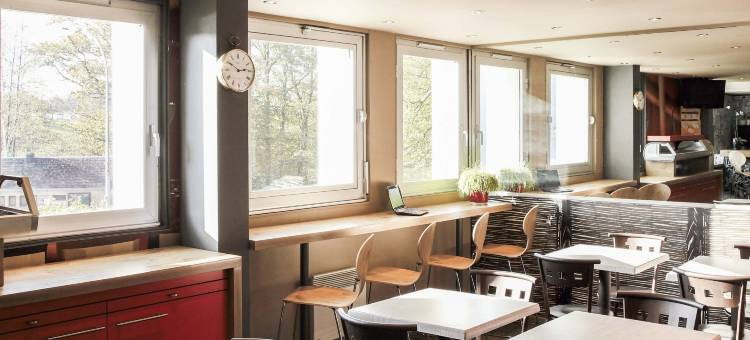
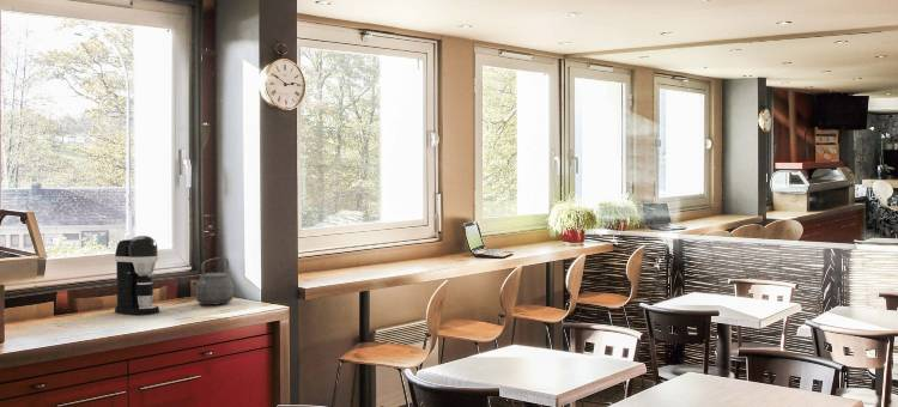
+ tea kettle [192,256,235,306]
+ coffee maker [114,235,160,315]
